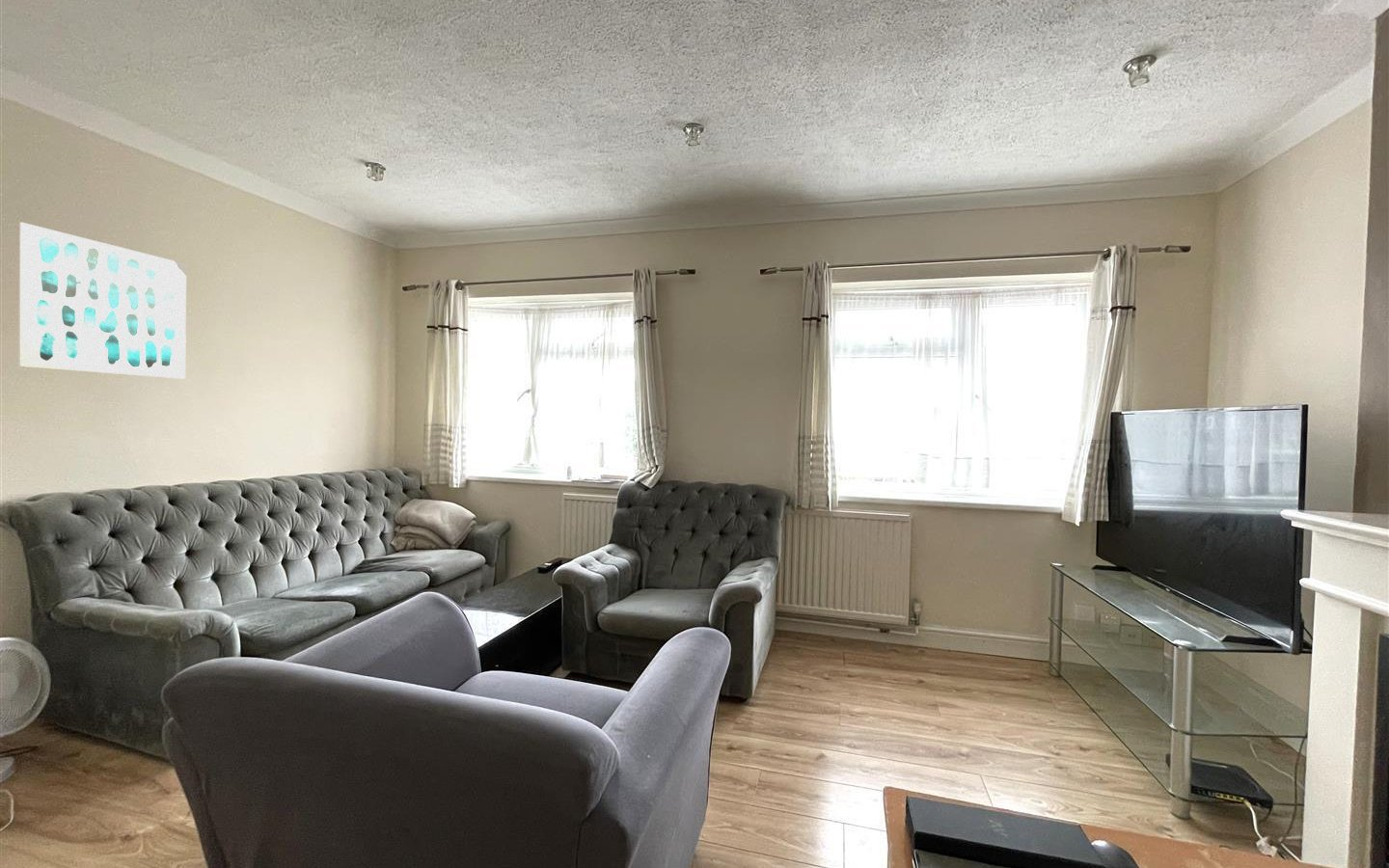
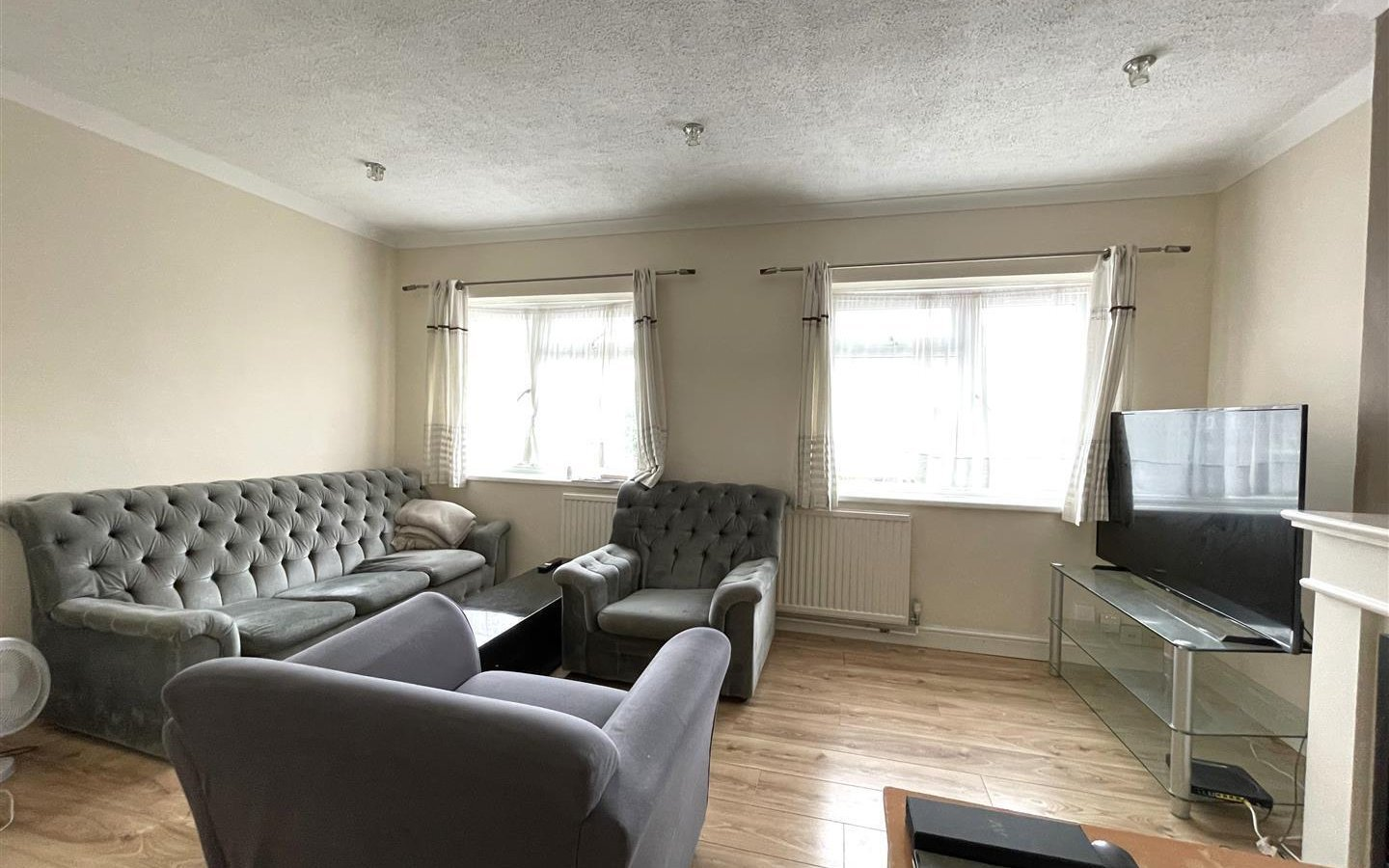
- wall art [17,221,187,380]
